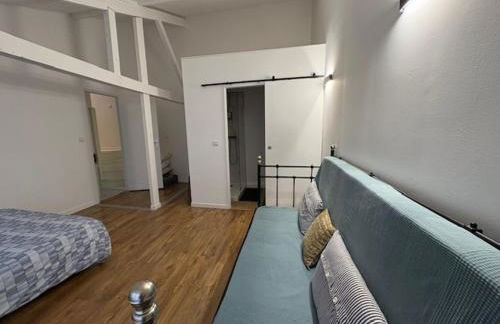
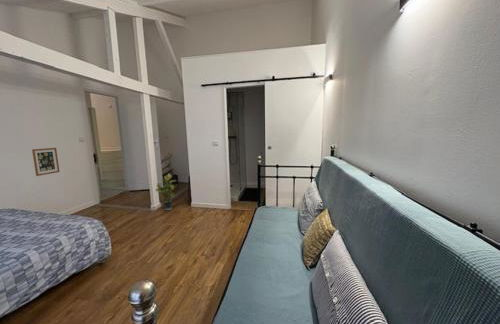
+ wall art [31,147,60,177]
+ potted plant [154,172,177,211]
